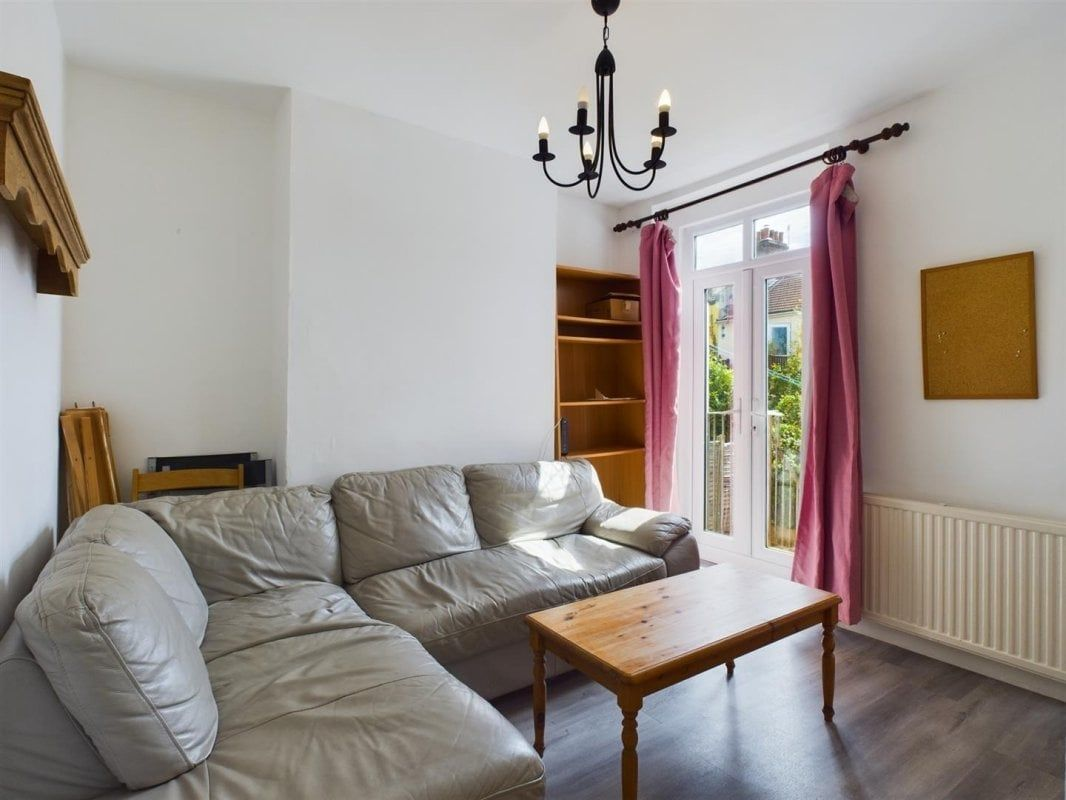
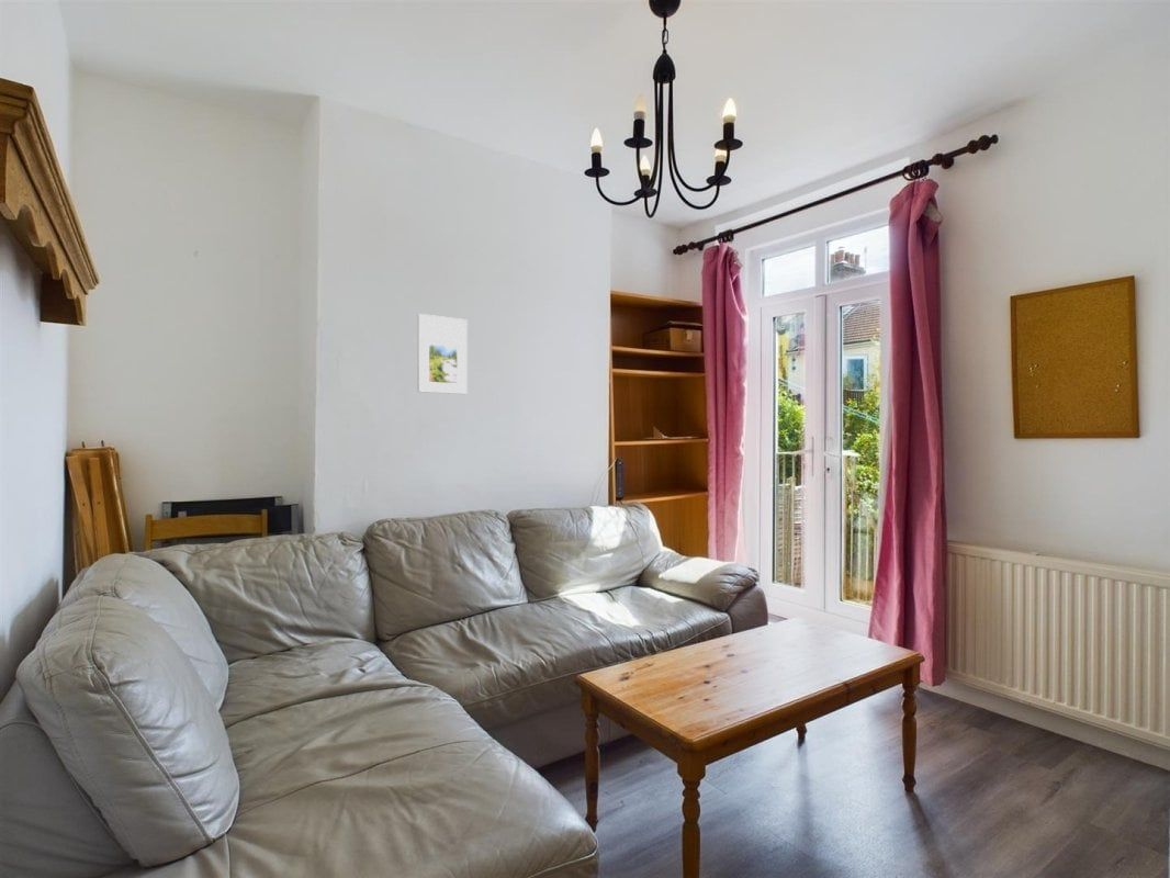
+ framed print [417,313,469,395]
